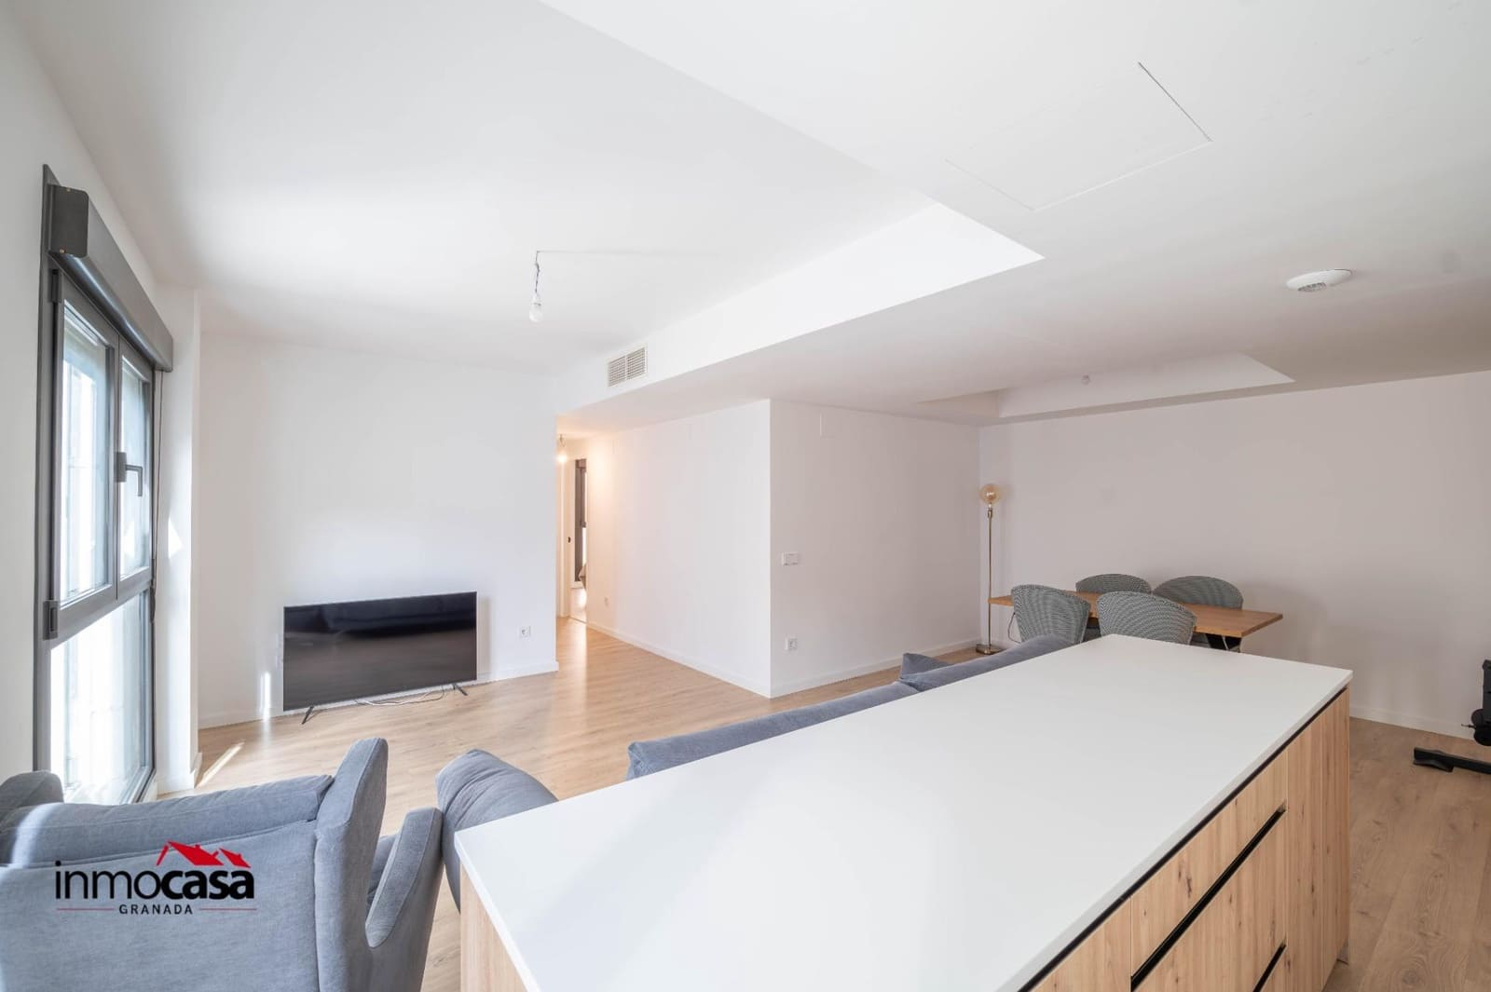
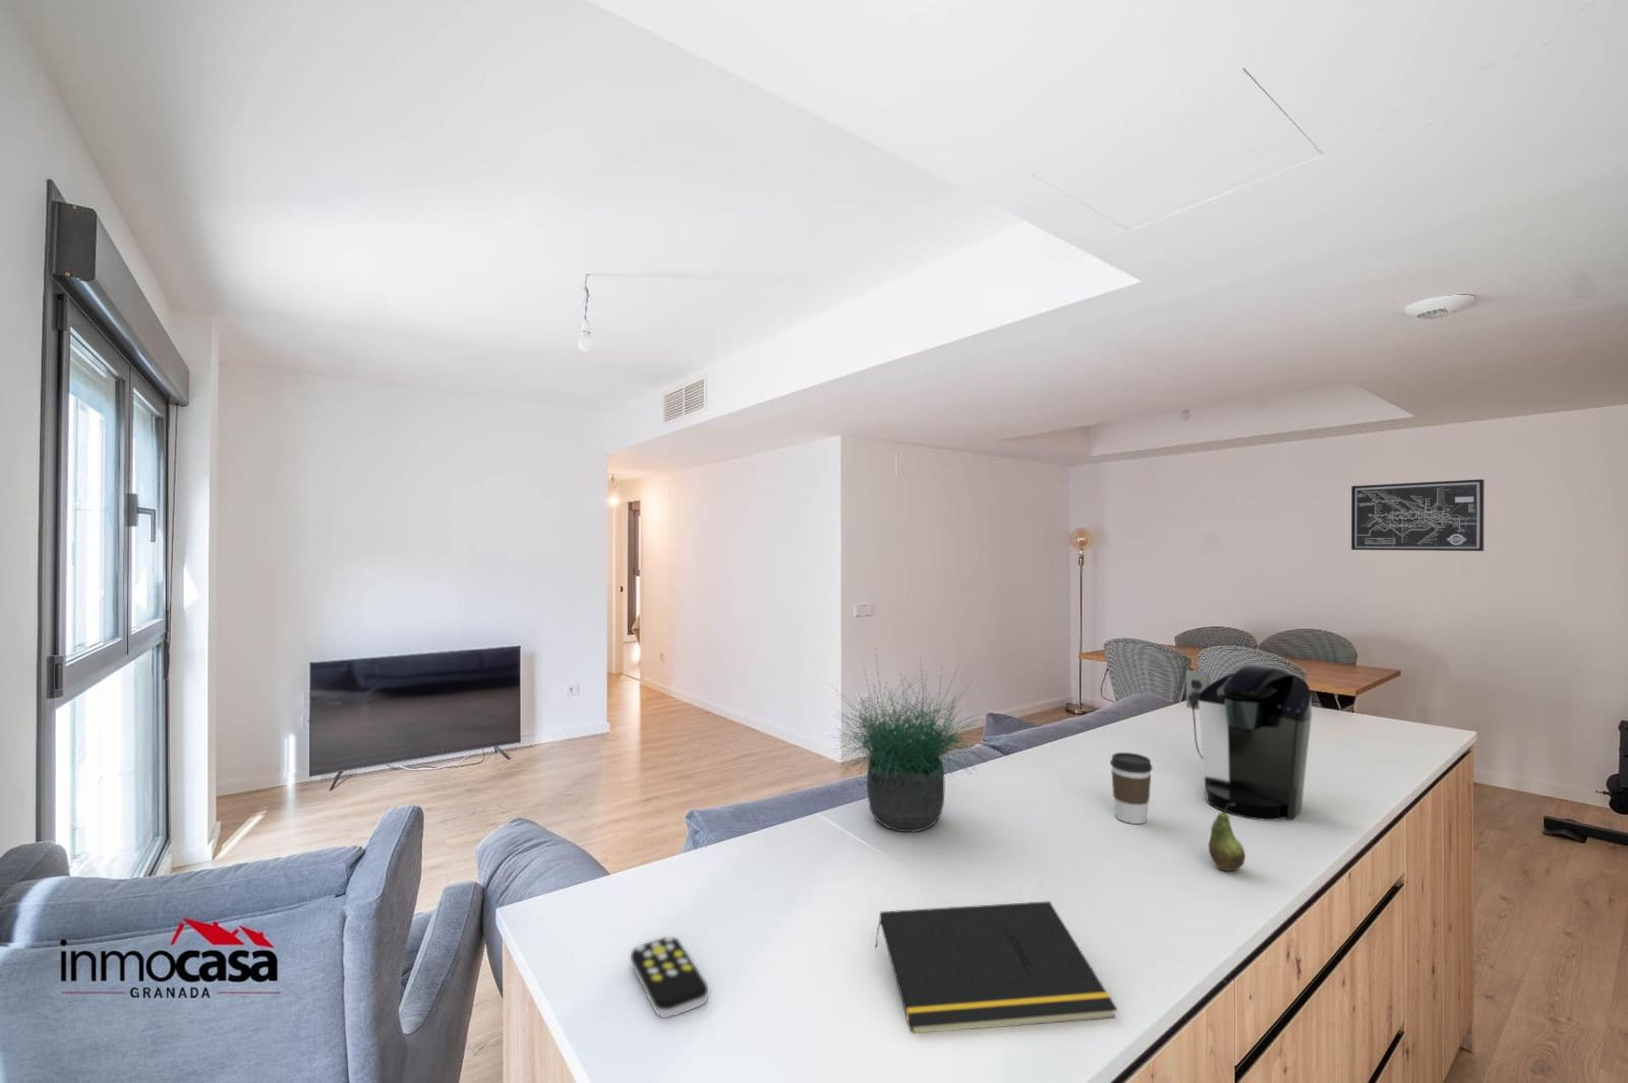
+ coffee maker [1185,664,1312,822]
+ potted plant [824,644,991,833]
+ coffee cup [1109,752,1153,824]
+ wall art [1350,477,1485,552]
+ notepad [874,900,1119,1035]
+ remote control [630,936,709,1019]
+ fruit [1208,804,1247,873]
